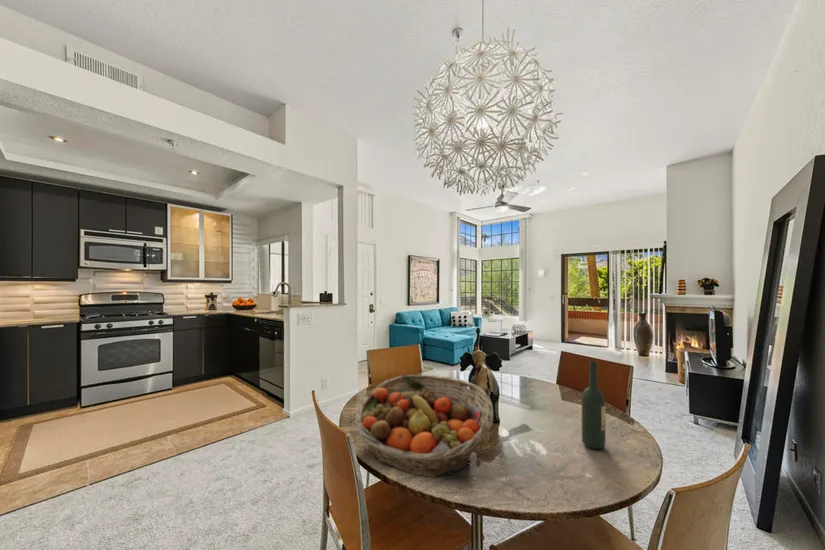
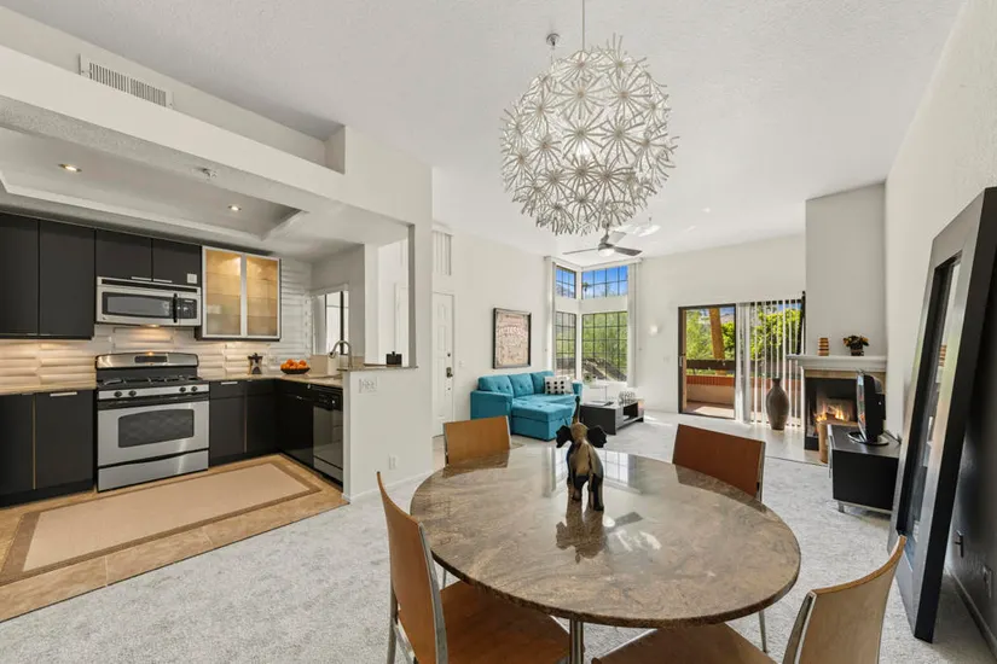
- fruit basket [354,374,494,479]
- wine bottle [581,360,607,450]
